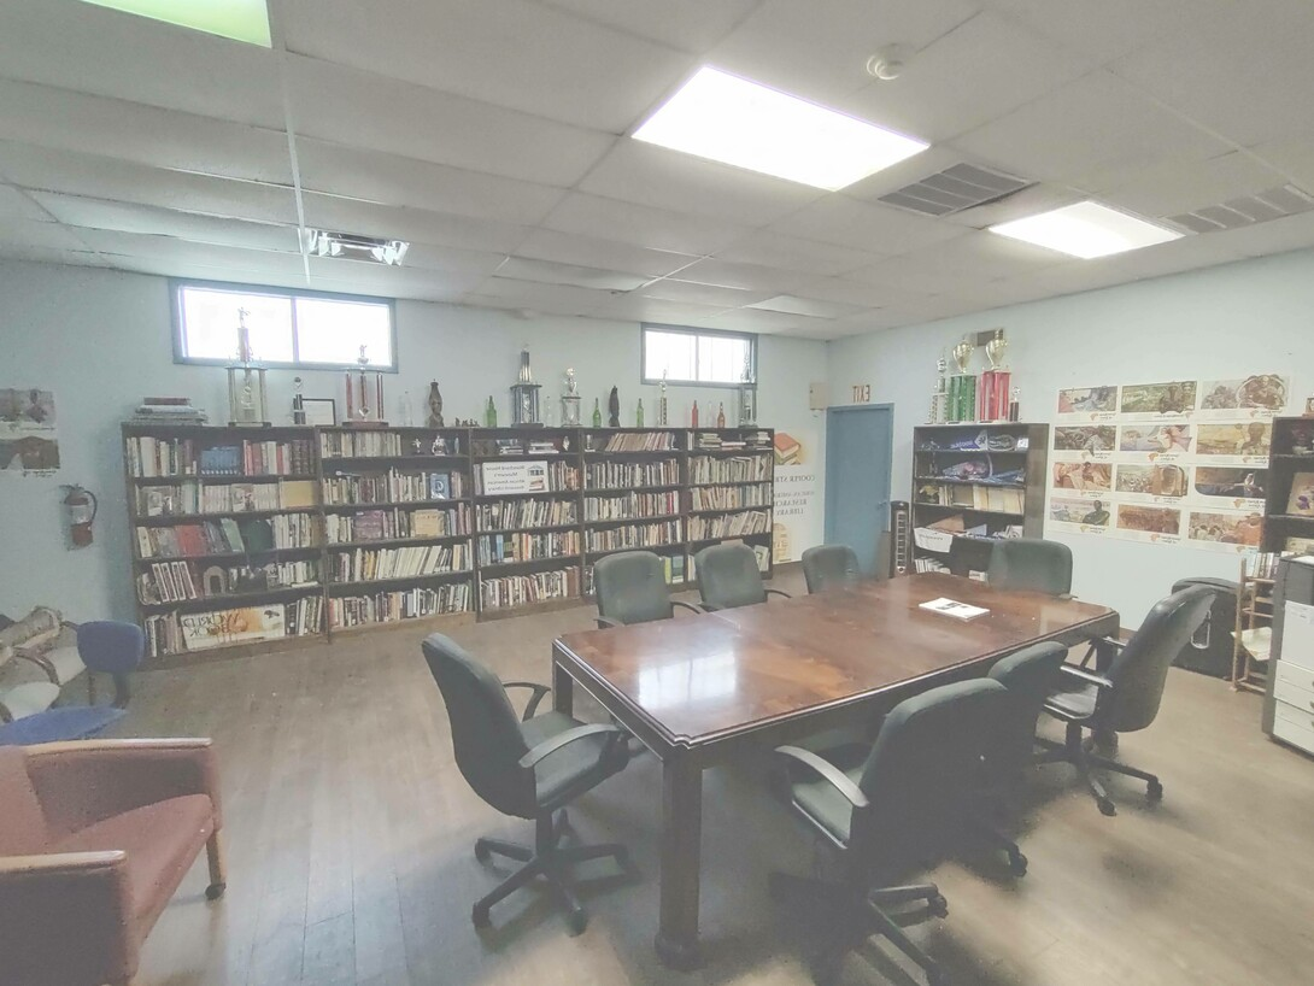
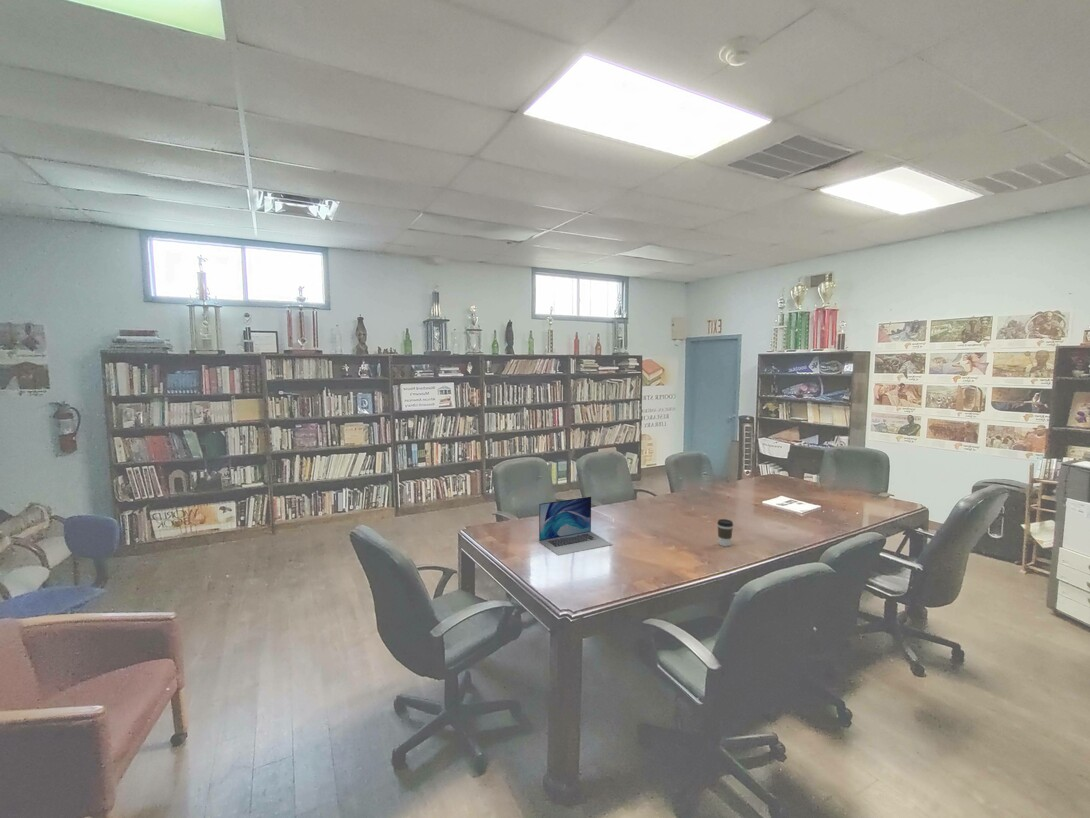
+ laptop [538,495,613,557]
+ coffee cup [716,518,734,547]
